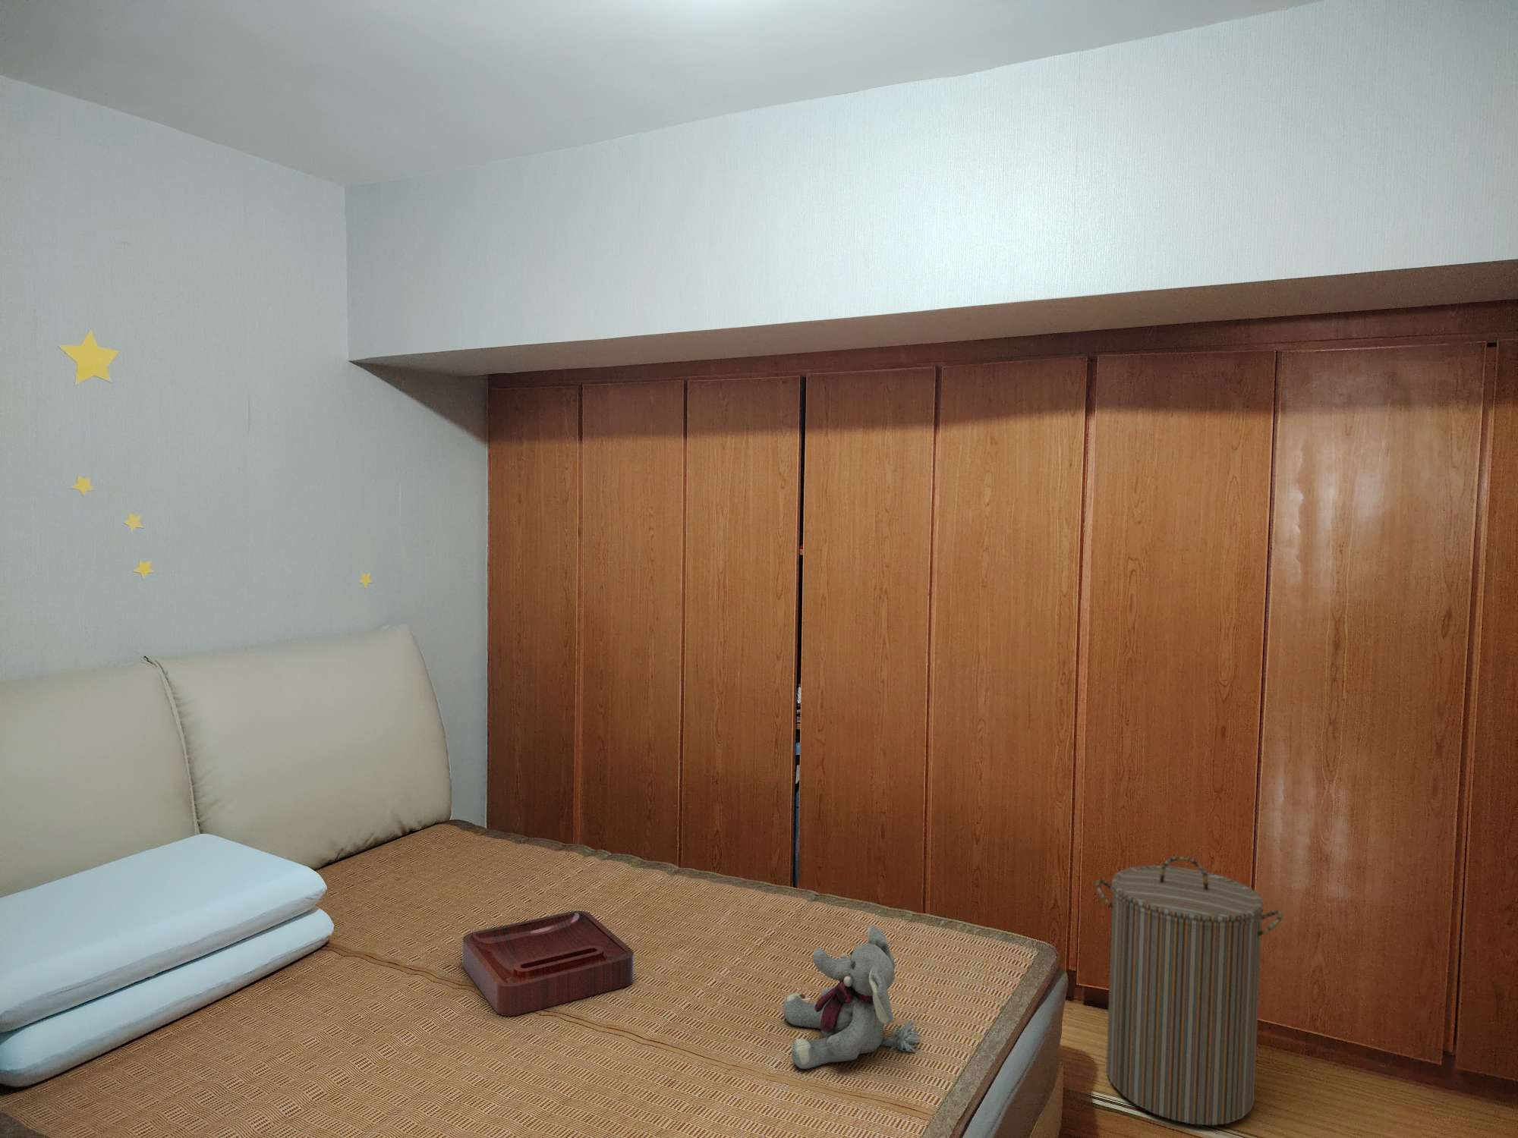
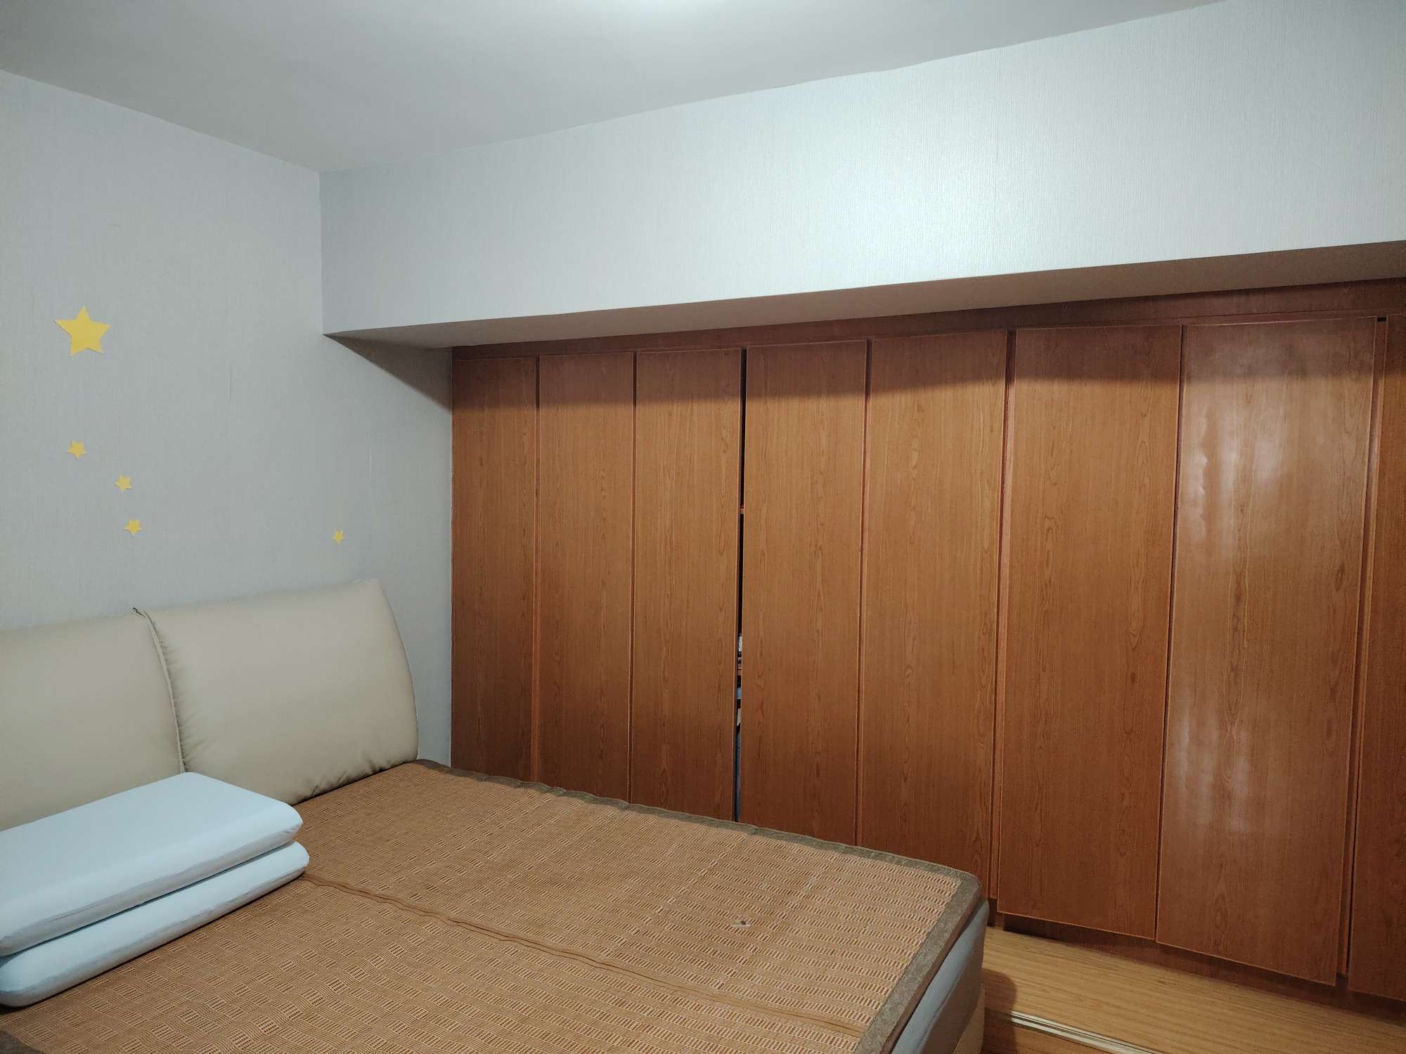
- laundry hamper [1095,856,1284,1126]
- plush elephant [783,925,922,1070]
- decorative tray [461,911,635,1016]
